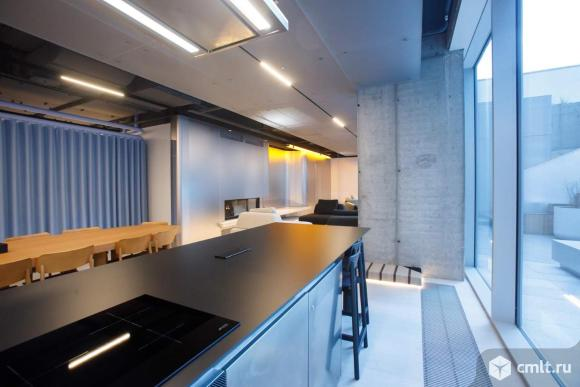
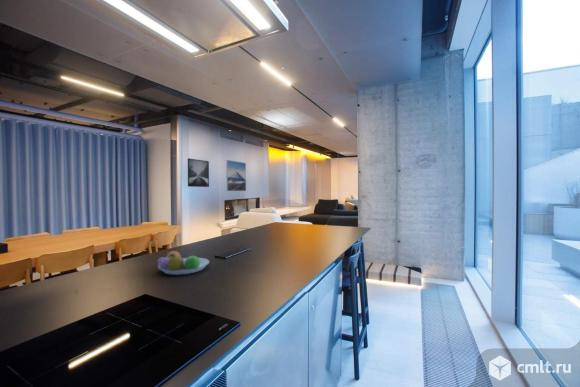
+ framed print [187,157,210,188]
+ fruit bowl [156,250,210,276]
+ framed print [225,159,247,192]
